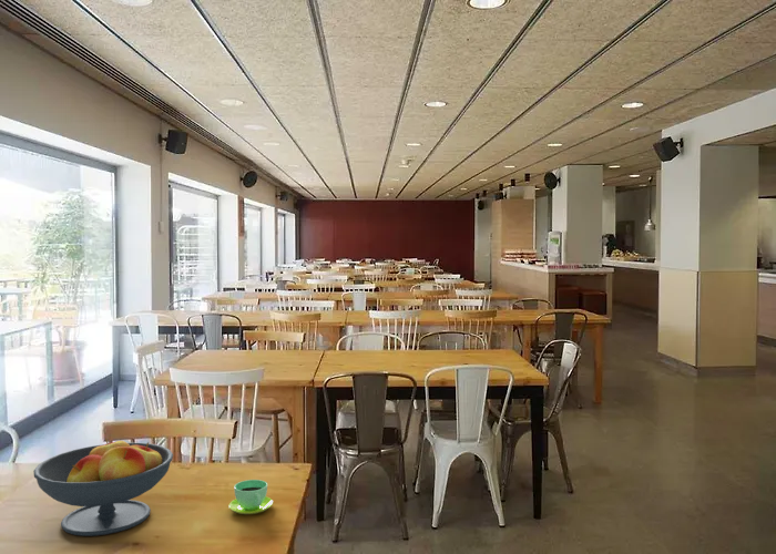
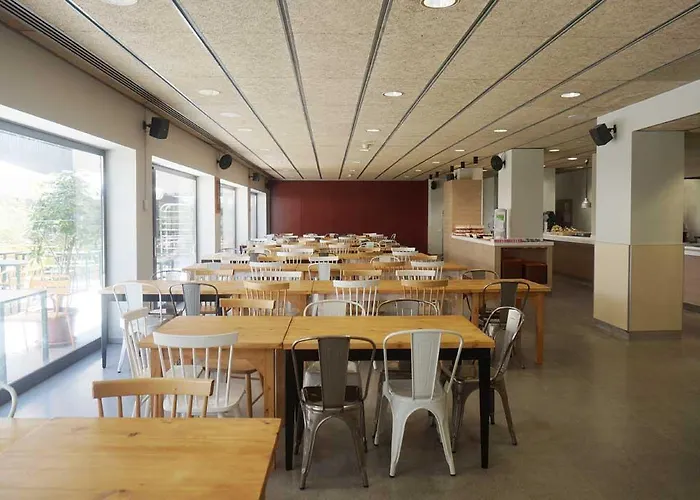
- fruit bowl [32,437,174,537]
- cup [227,479,274,515]
